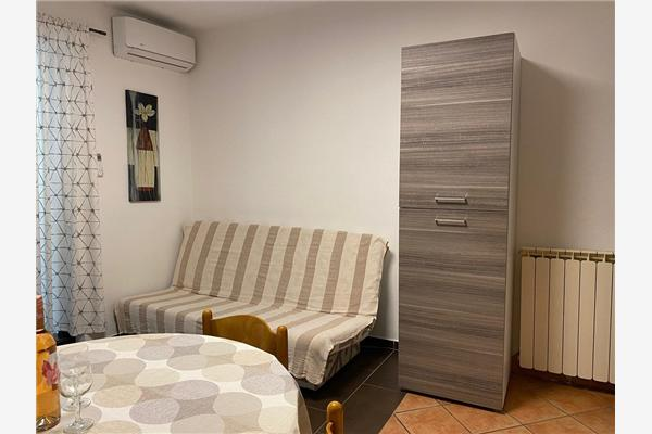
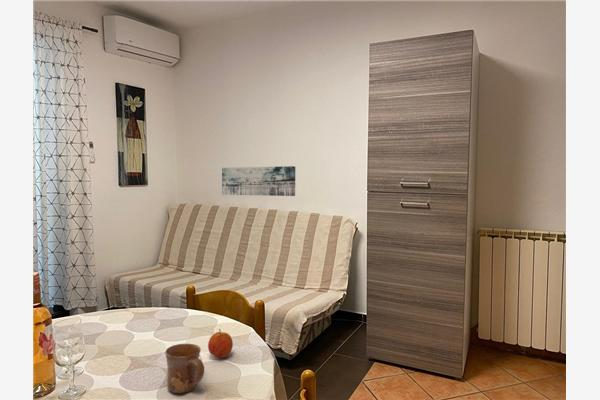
+ mug [164,343,205,394]
+ wall art [221,165,296,197]
+ fruit [207,328,234,359]
